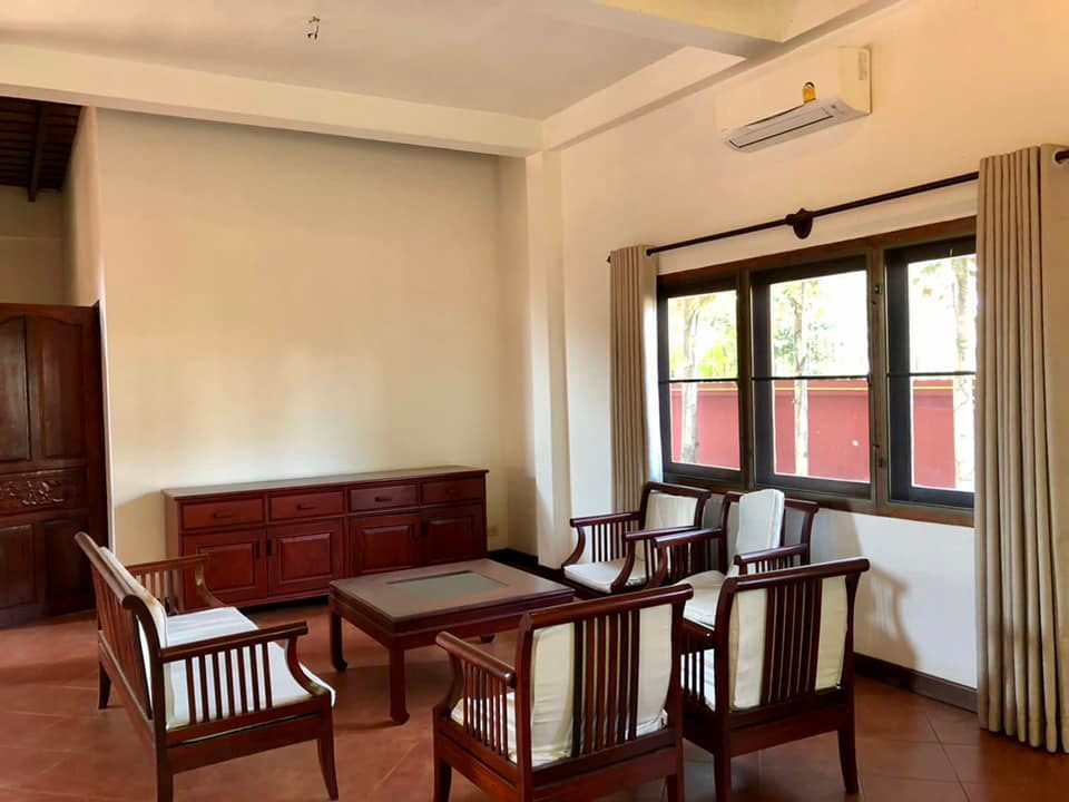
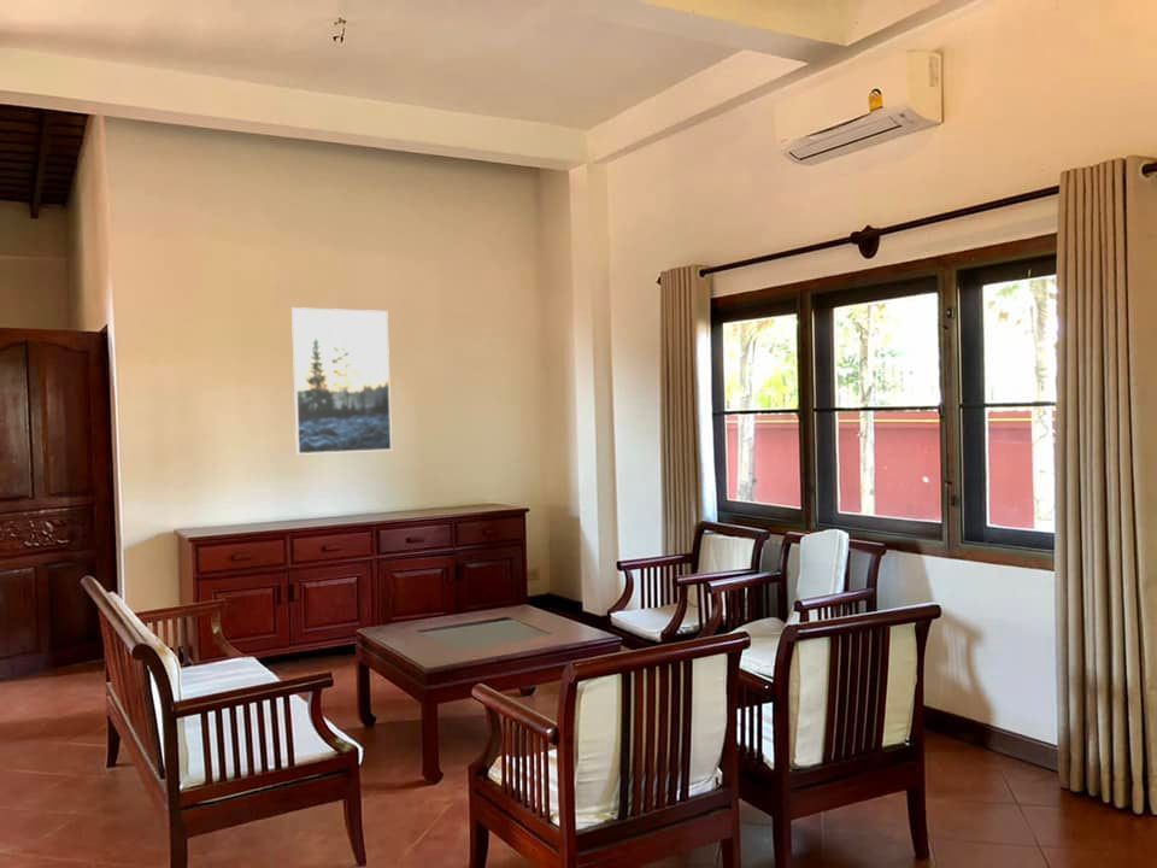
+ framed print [290,306,393,456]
